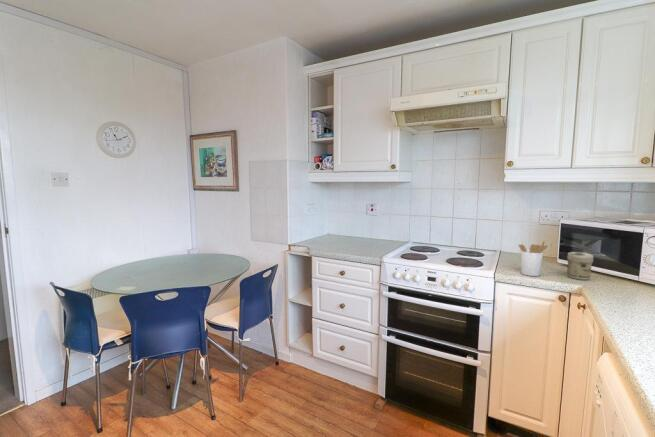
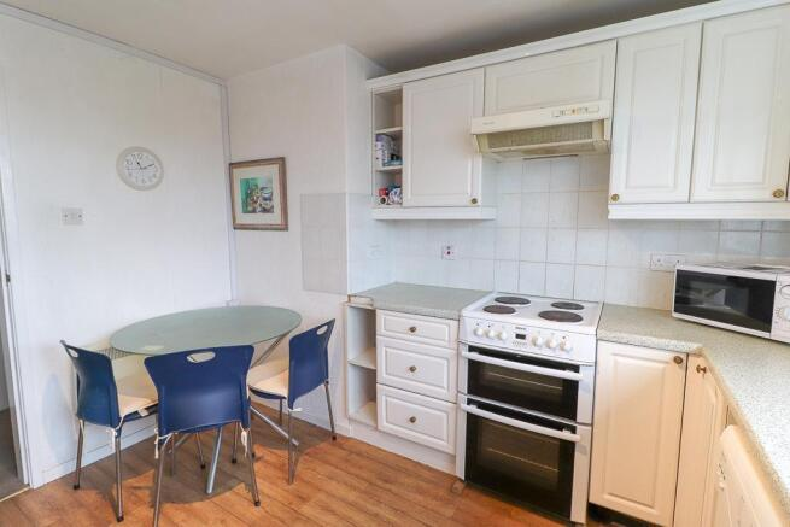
- jar [566,251,594,281]
- utensil holder [517,240,549,277]
